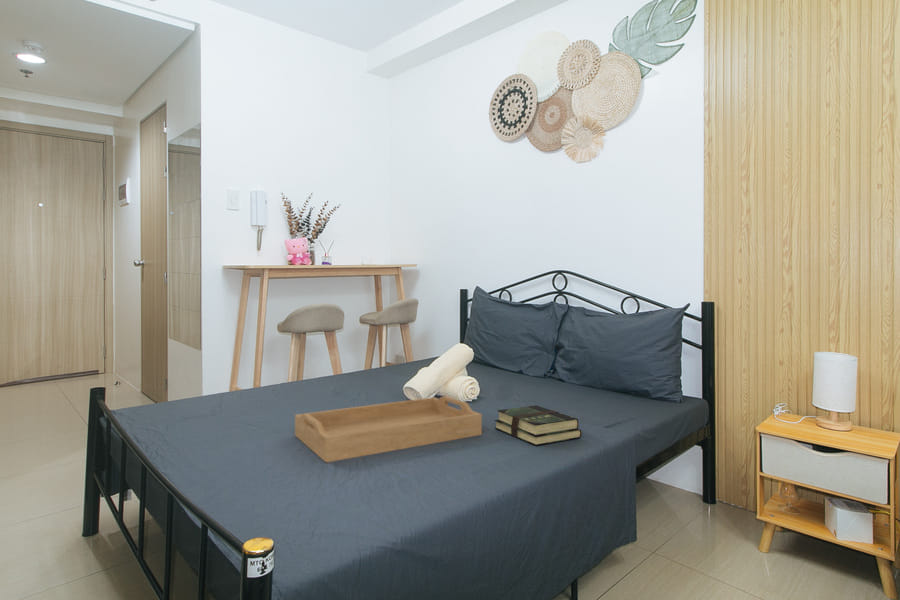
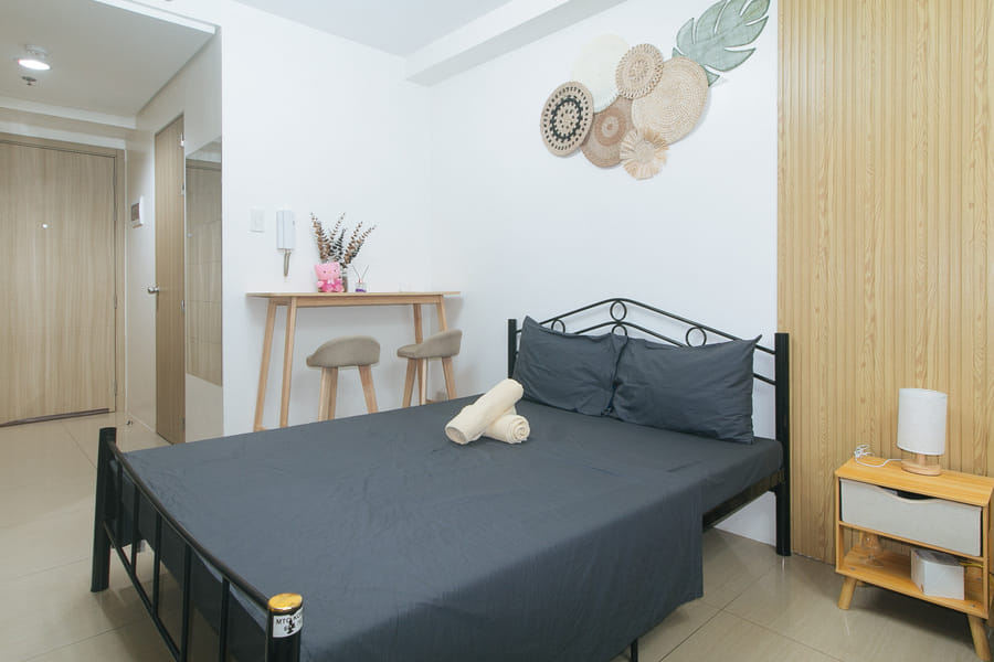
- serving tray [294,395,483,463]
- book [494,405,582,446]
